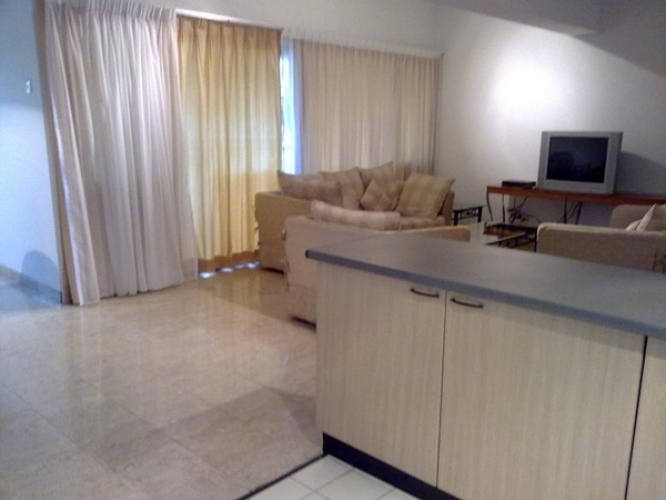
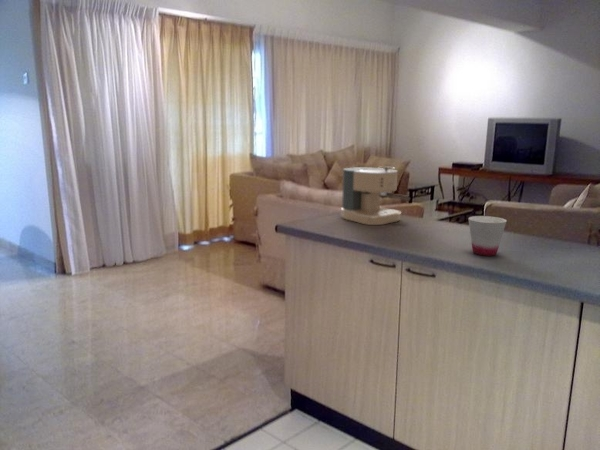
+ coffee maker [340,165,411,226]
+ cup [467,215,507,257]
